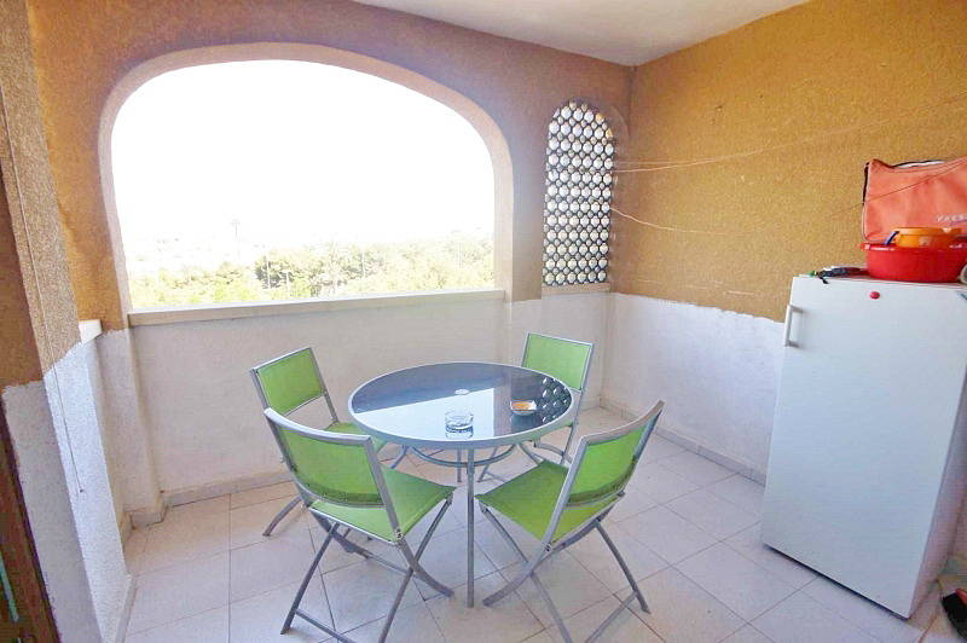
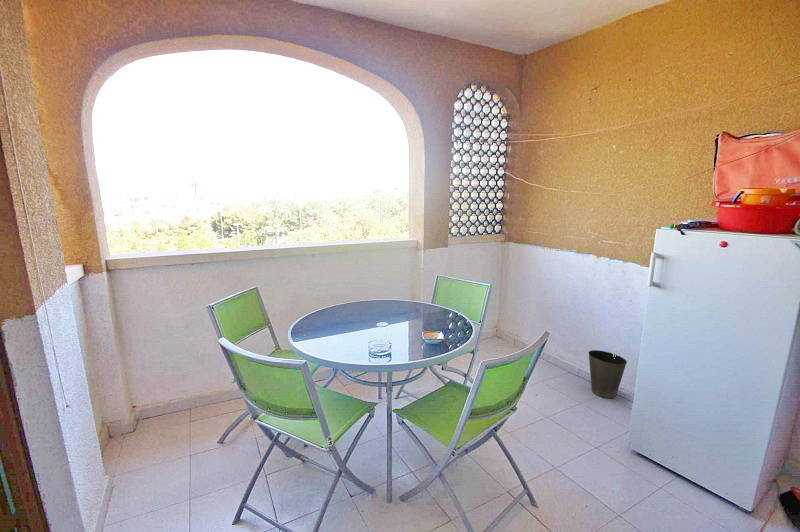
+ waste basket [588,349,628,399]
